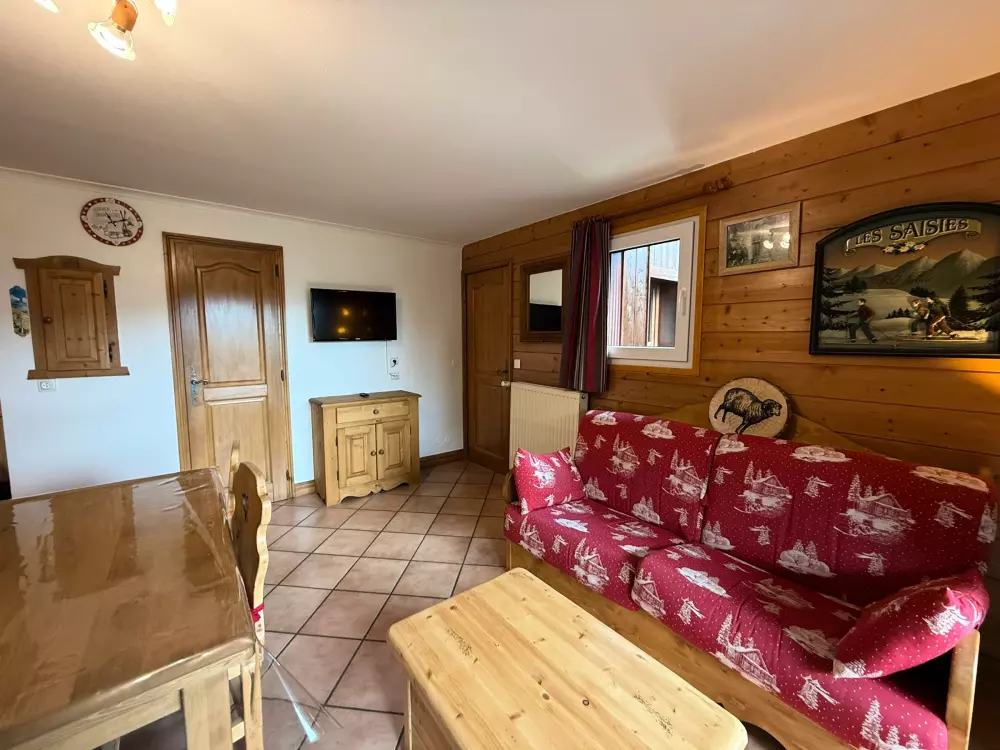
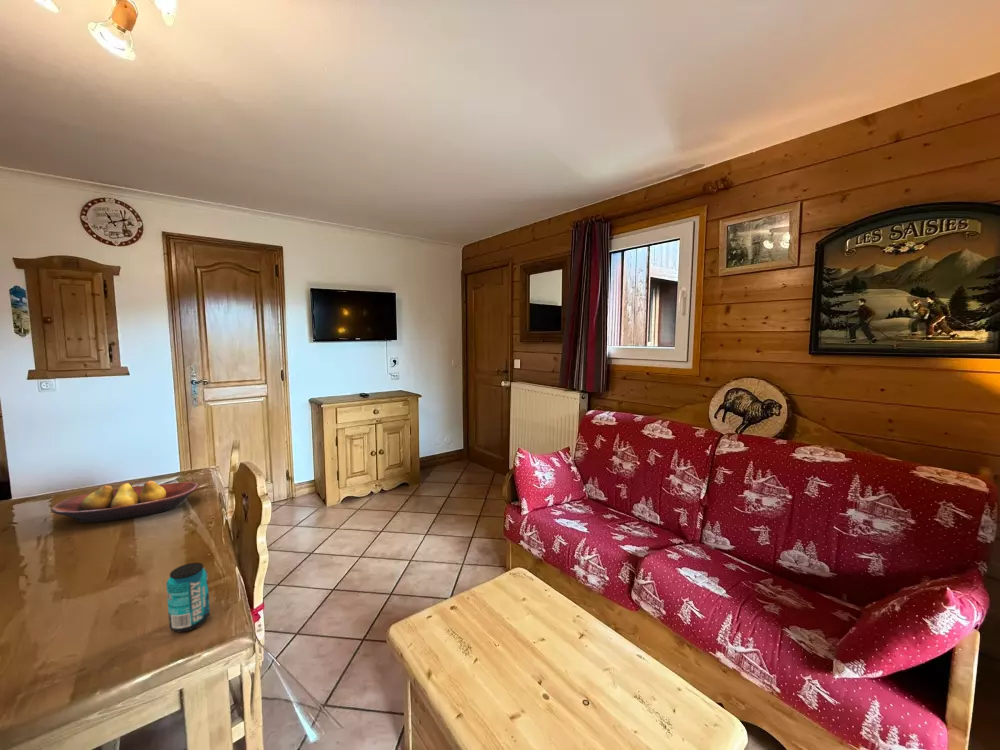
+ fruit bowl [50,480,199,523]
+ beverage can [165,562,211,633]
